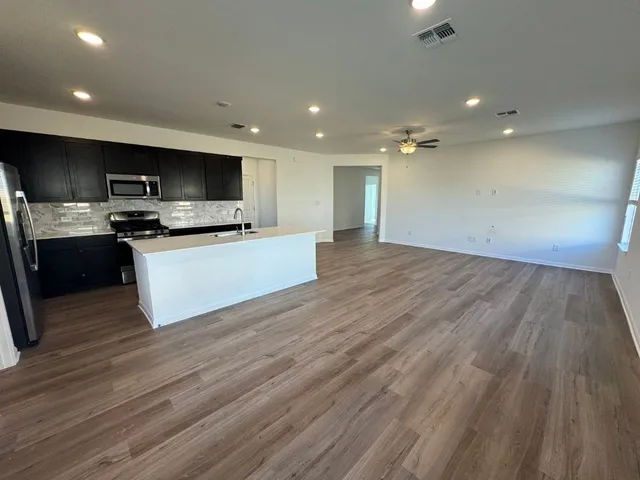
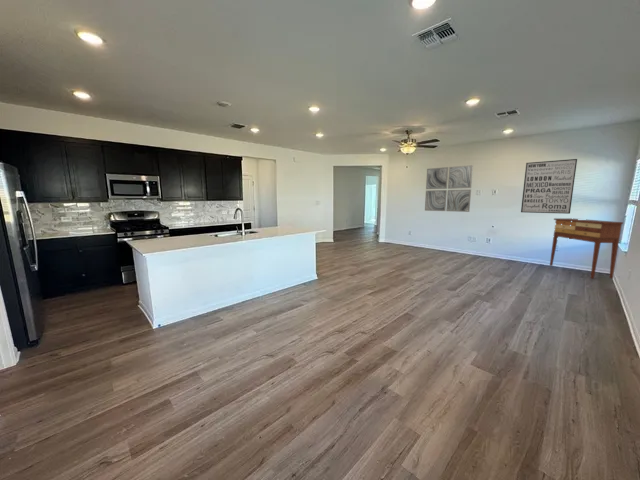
+ wall art [520,158,578,215]
+ console table [549,217,624,279]
+ wall art [424,164,474,213]
